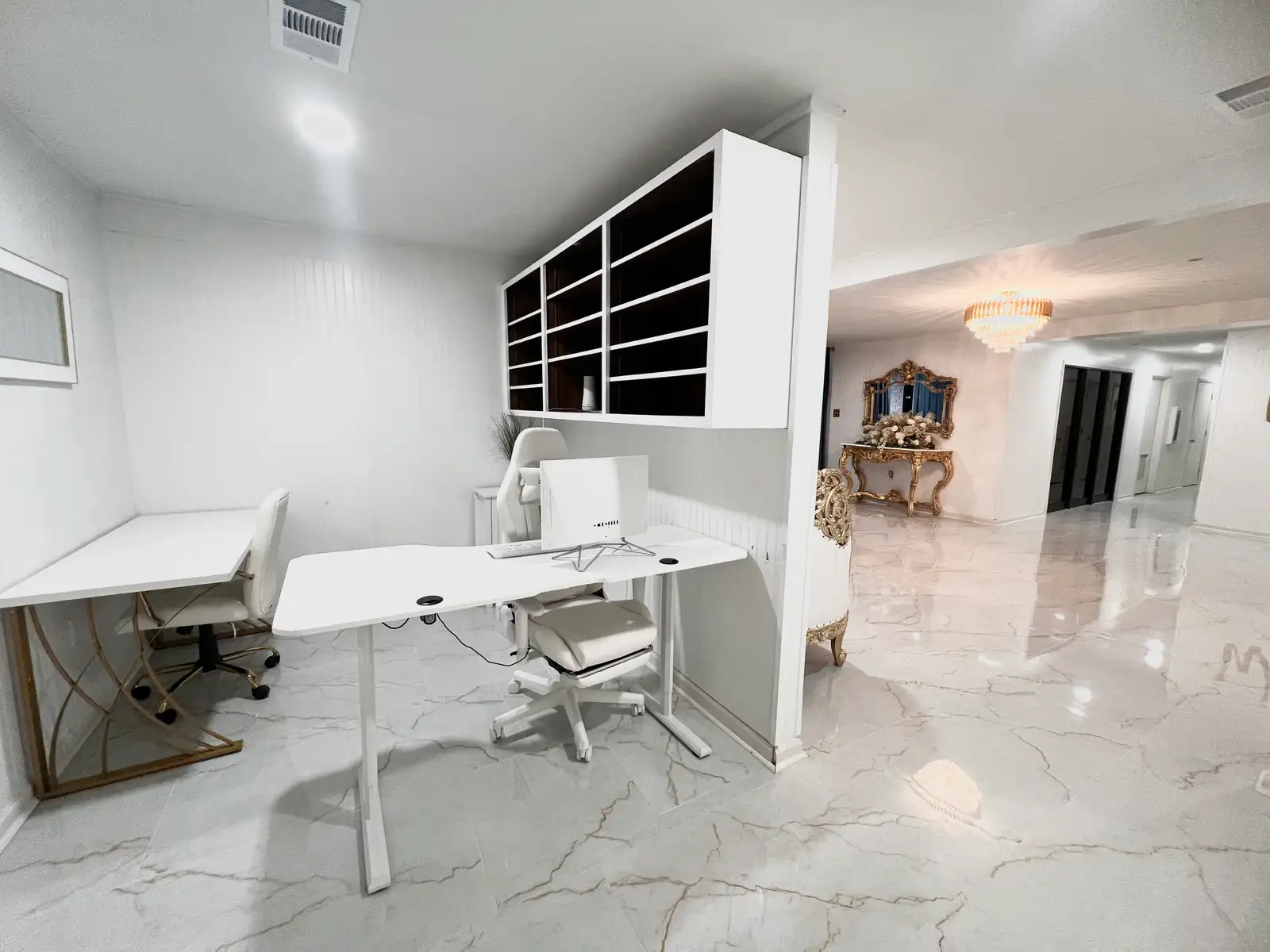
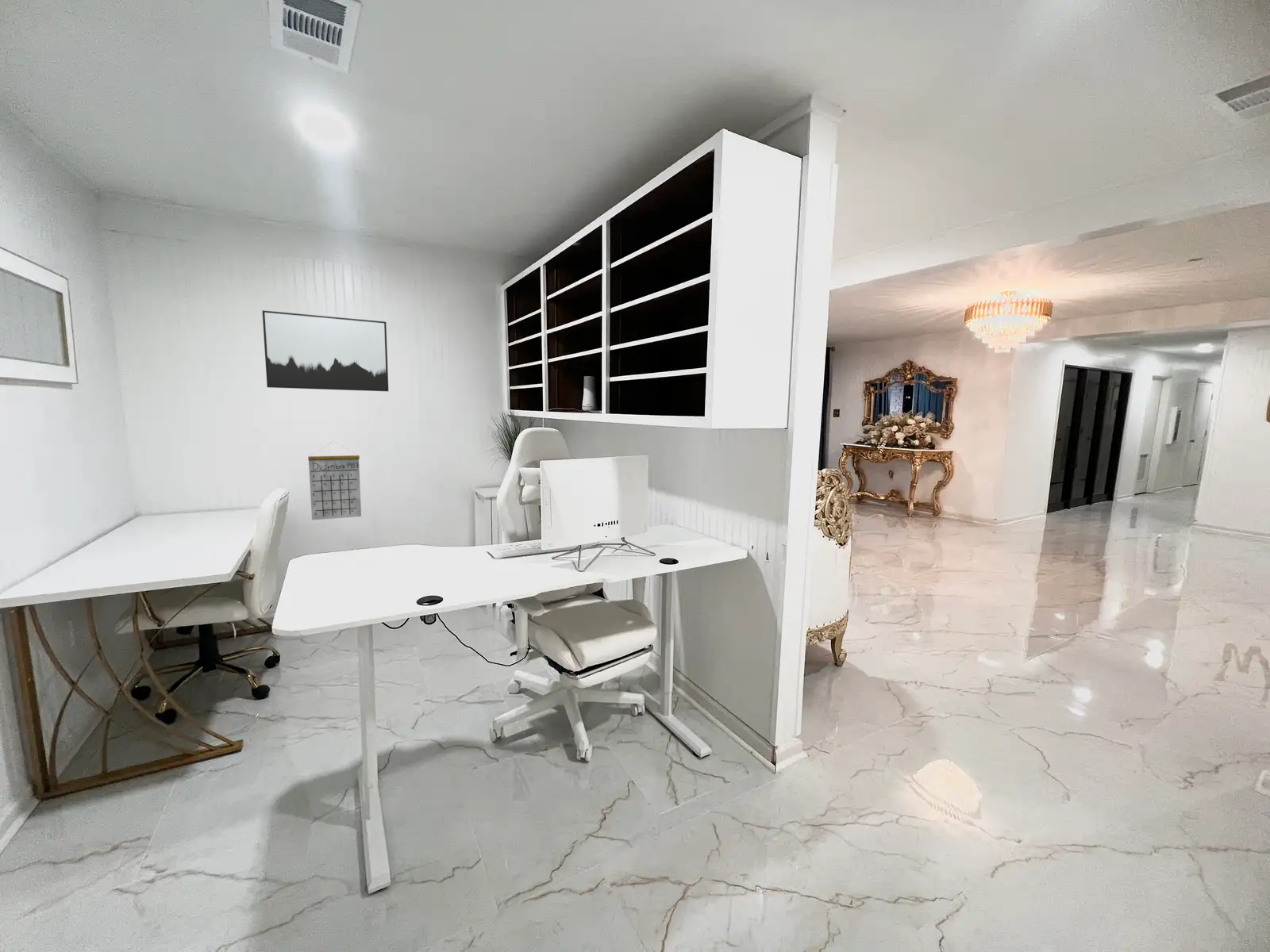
+ calendar [307,441,362,520]
+ wall art [261,309,390,392]
